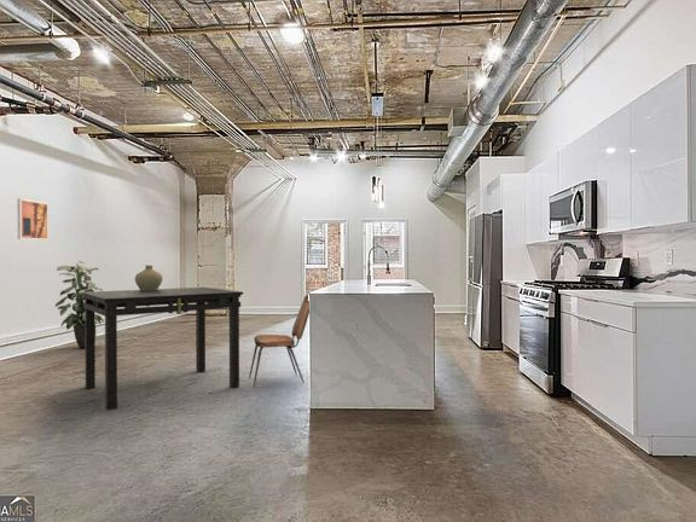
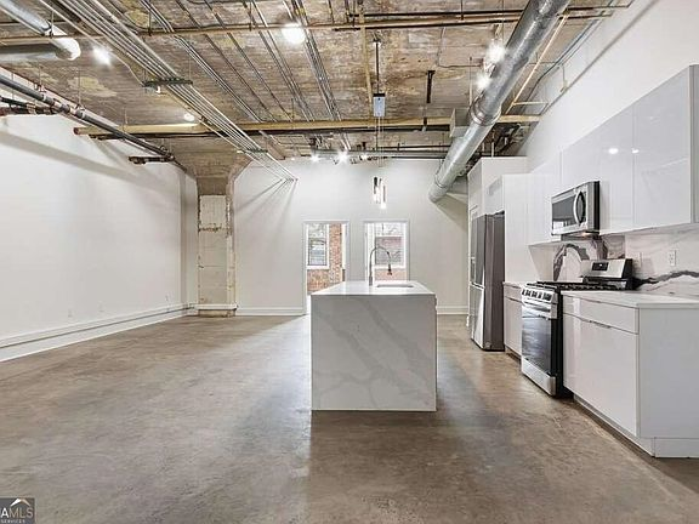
- dining table [81,286,244,411]
- indoor plant [54,260,105,349]
- wall art [16,197,50,242]
- ceramic jug [134,265,164,291]
- dining chair [248,292,311,388]
